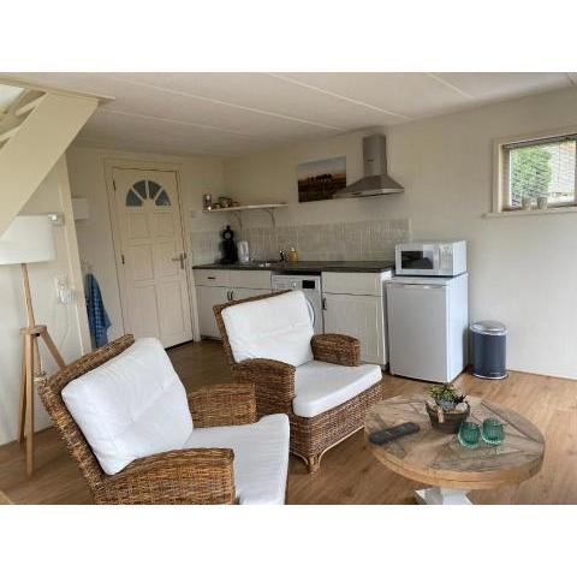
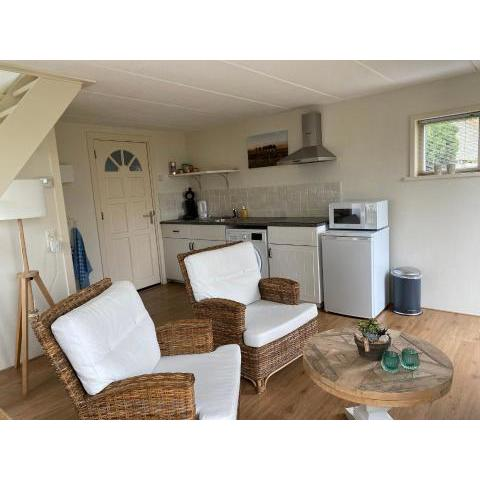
- remote control [368,421,422,445]
